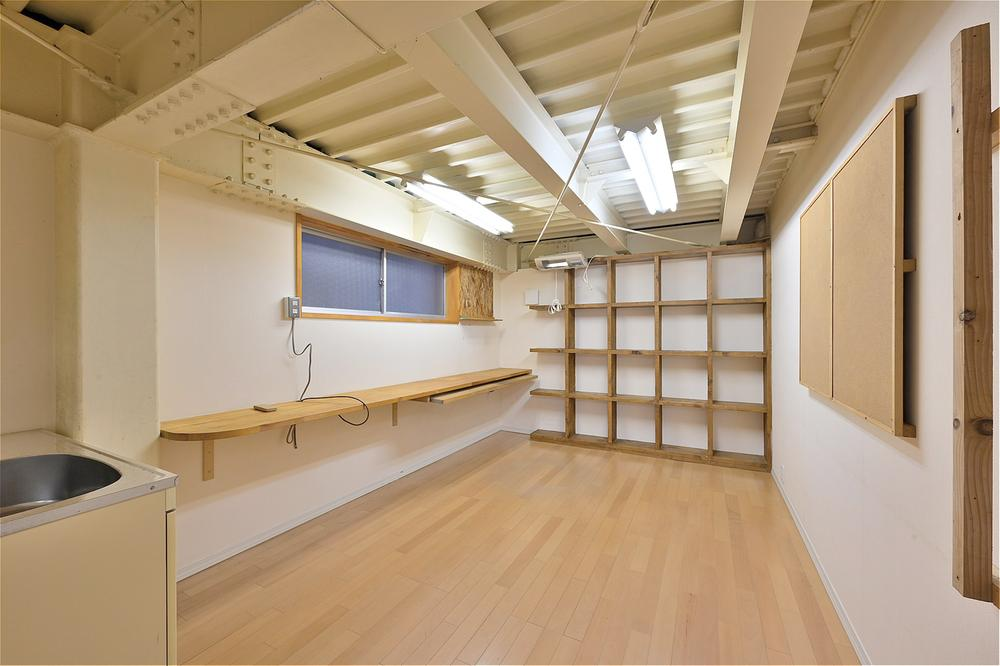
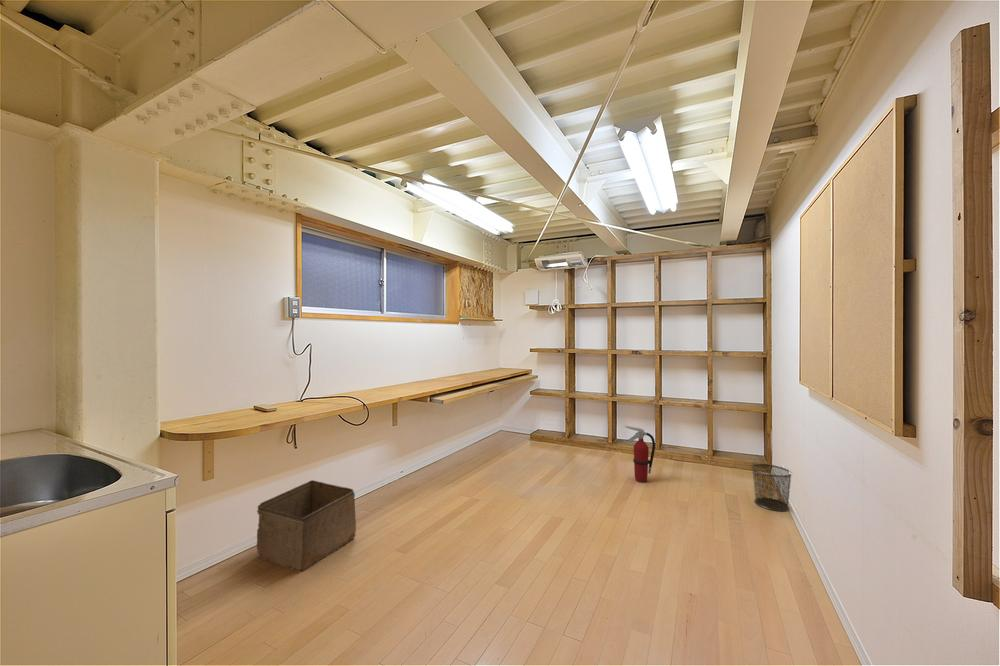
+ waste bin [750,463,792,512]
+ storage bin [256,479,357,573]
+ fire extinguisher [624,425,656,483]
